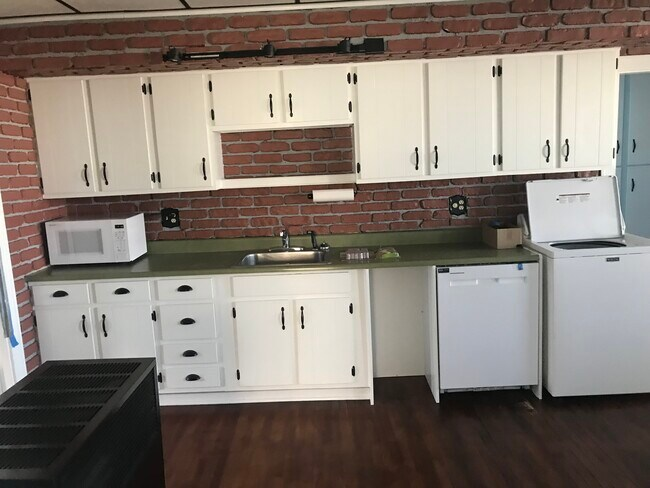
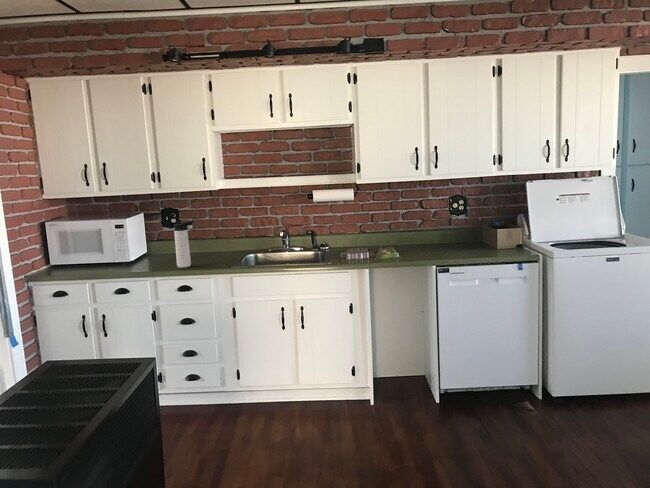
+ thermos bottle [173,220,195,269]
